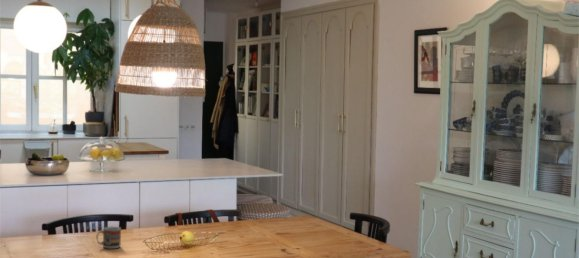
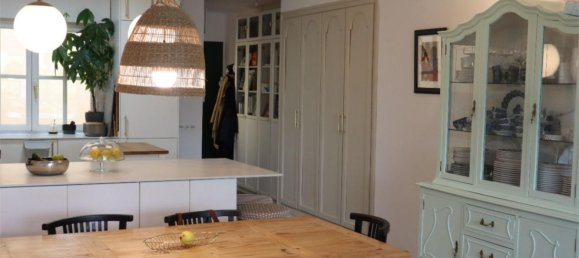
- cup [95,226,122,250]
